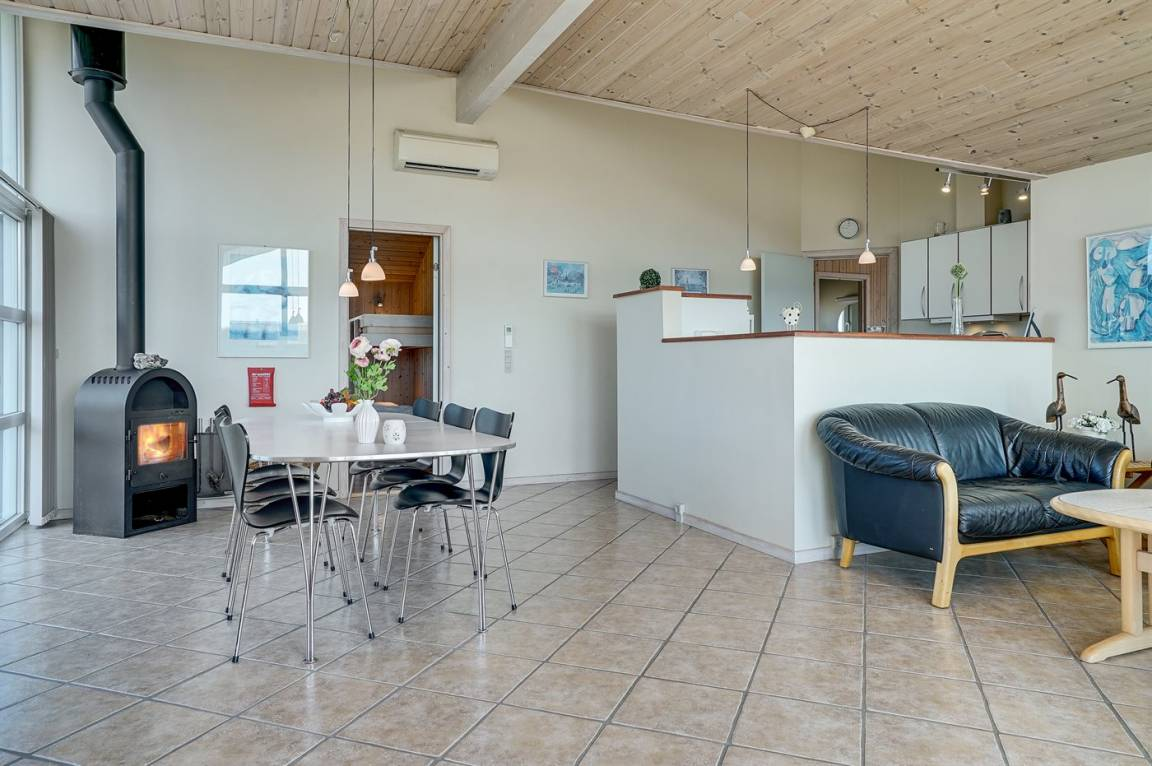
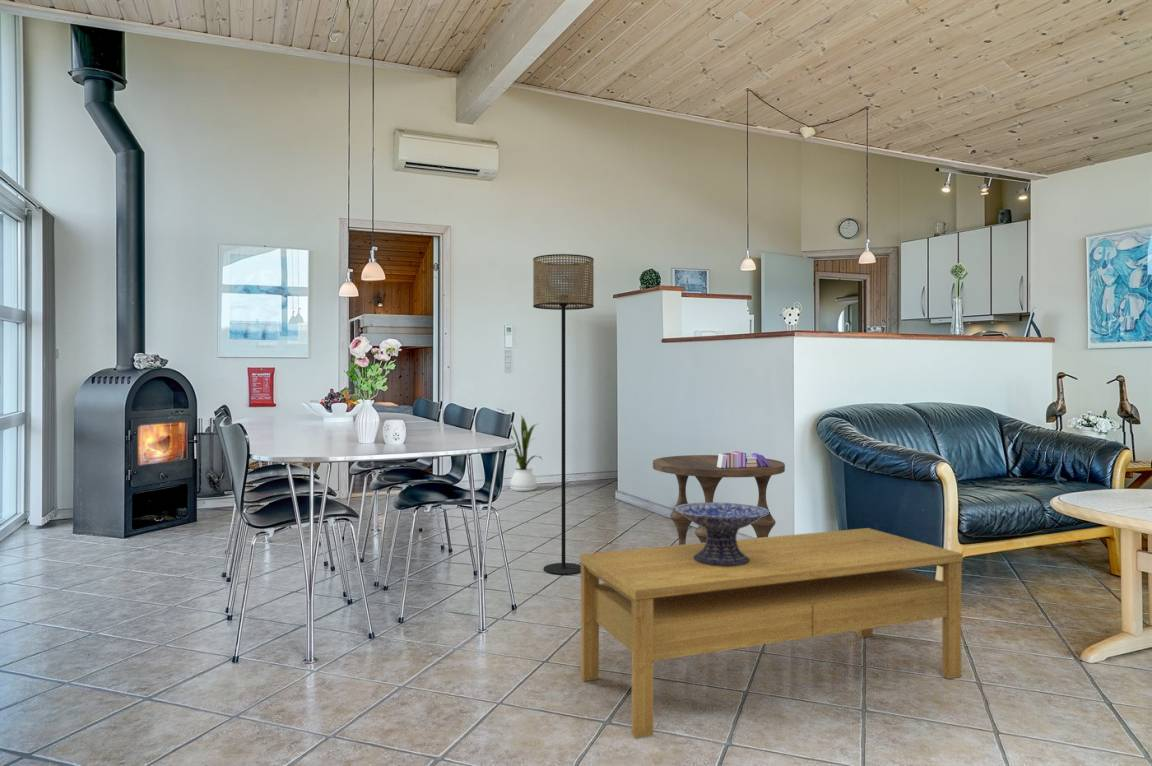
+ floor lamp [532,253,595,576]
+ house plant [495,407,543,492]
+ books [717,450,771,468]
+ side table [652,454,786,545]
+ coffee table [579,527,964,740]
+ decorative bowl [674,502,770,566]
